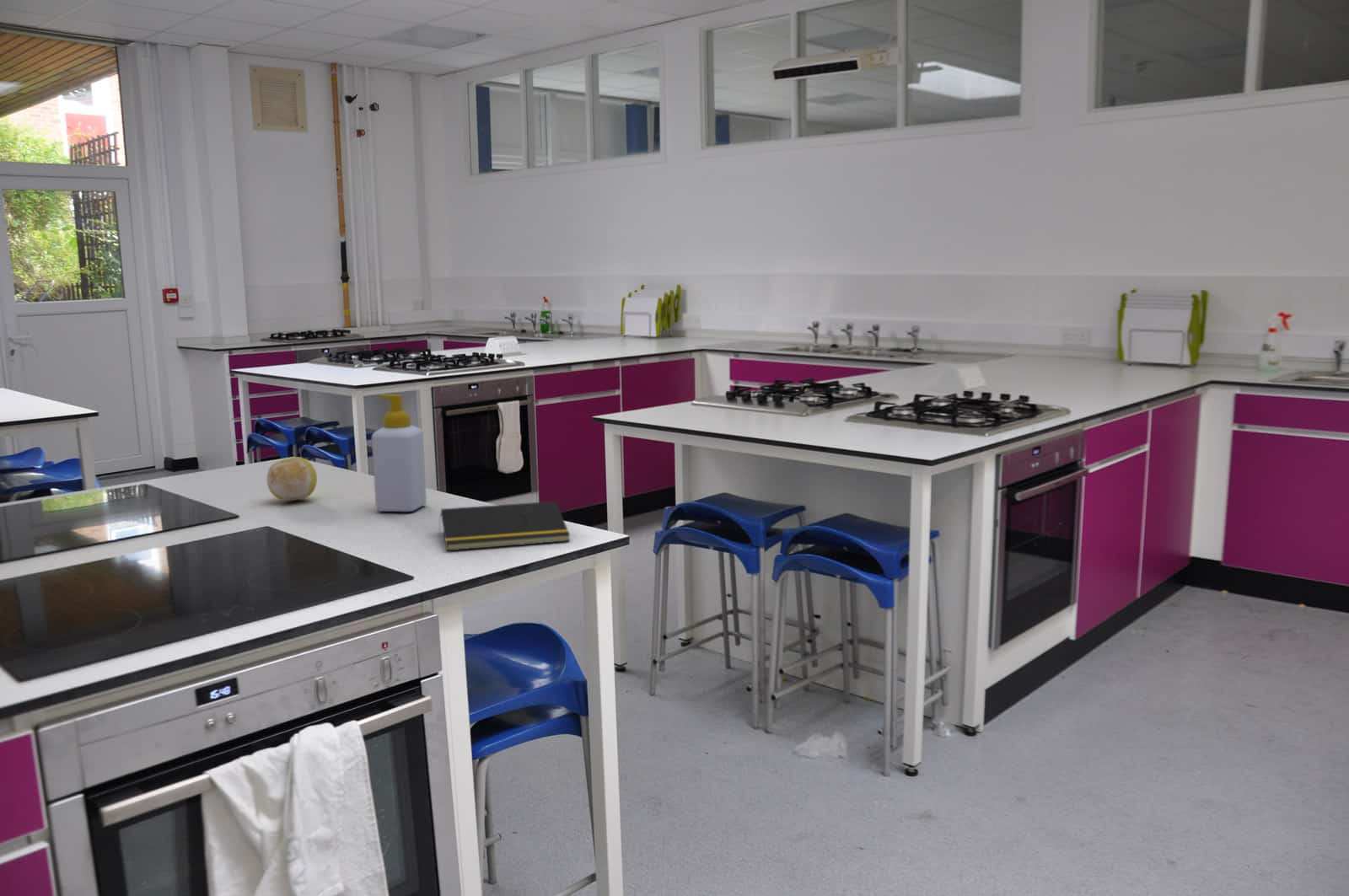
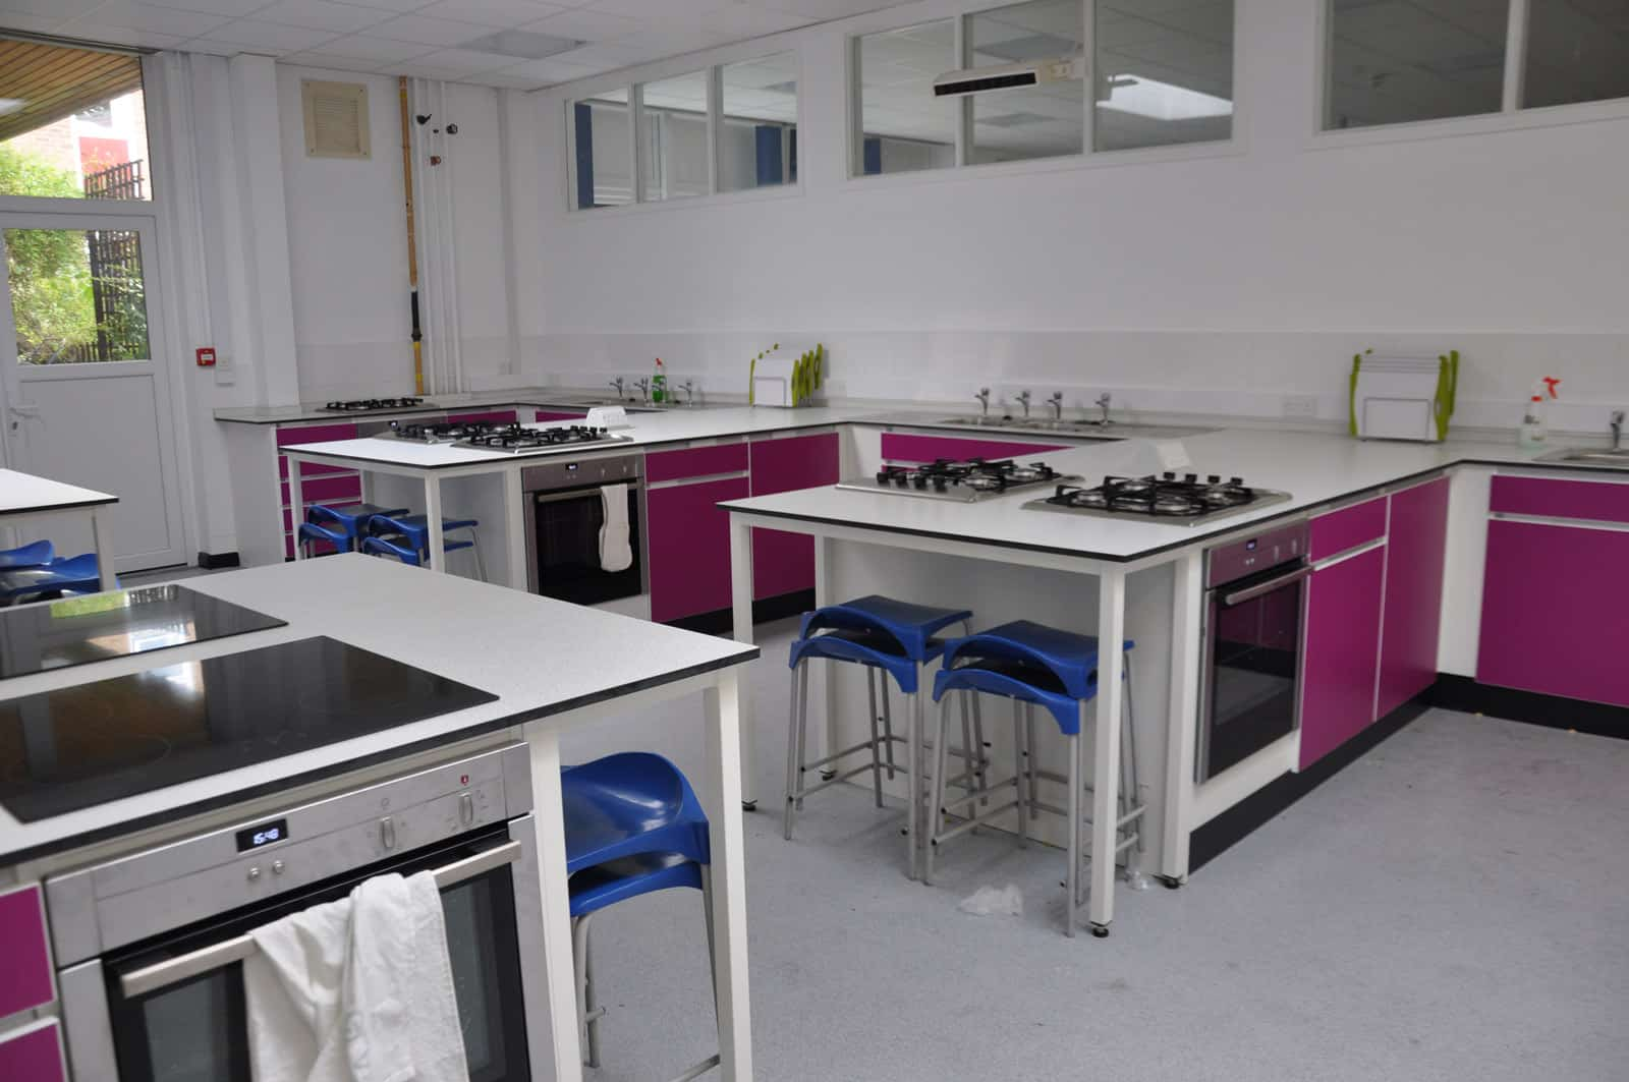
- notepad [438,501,571,551]
- fruit [266,456,318,502]
- soap bottle [371,394,427,512]
